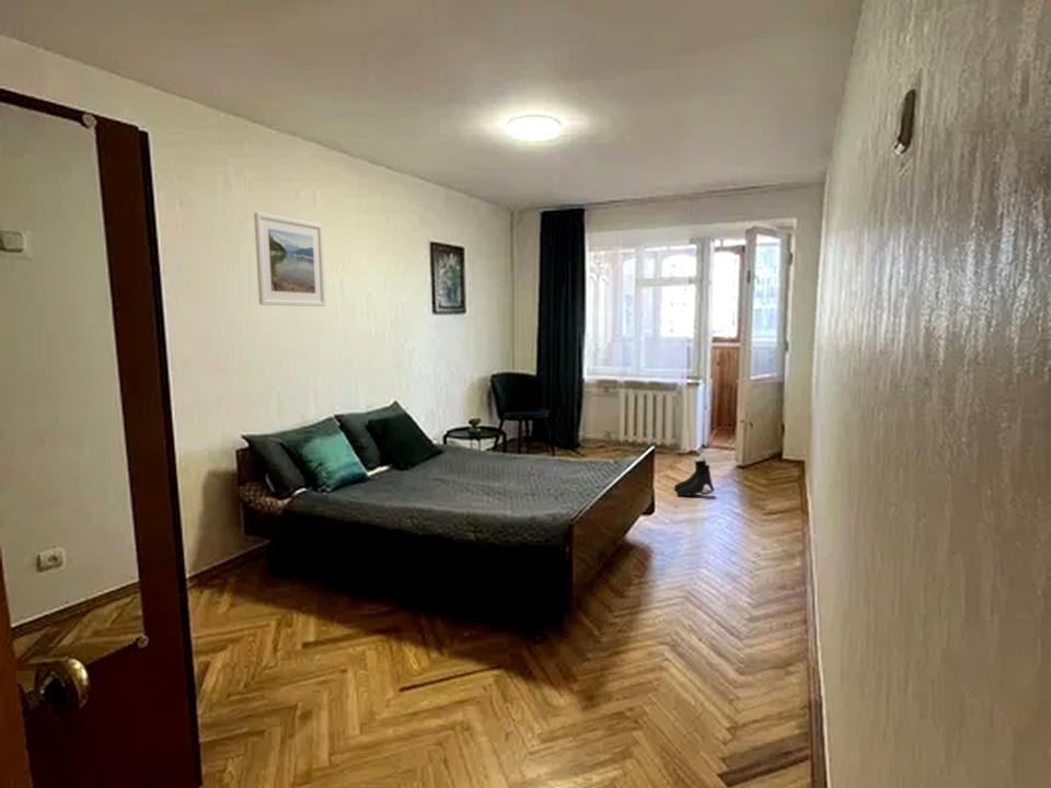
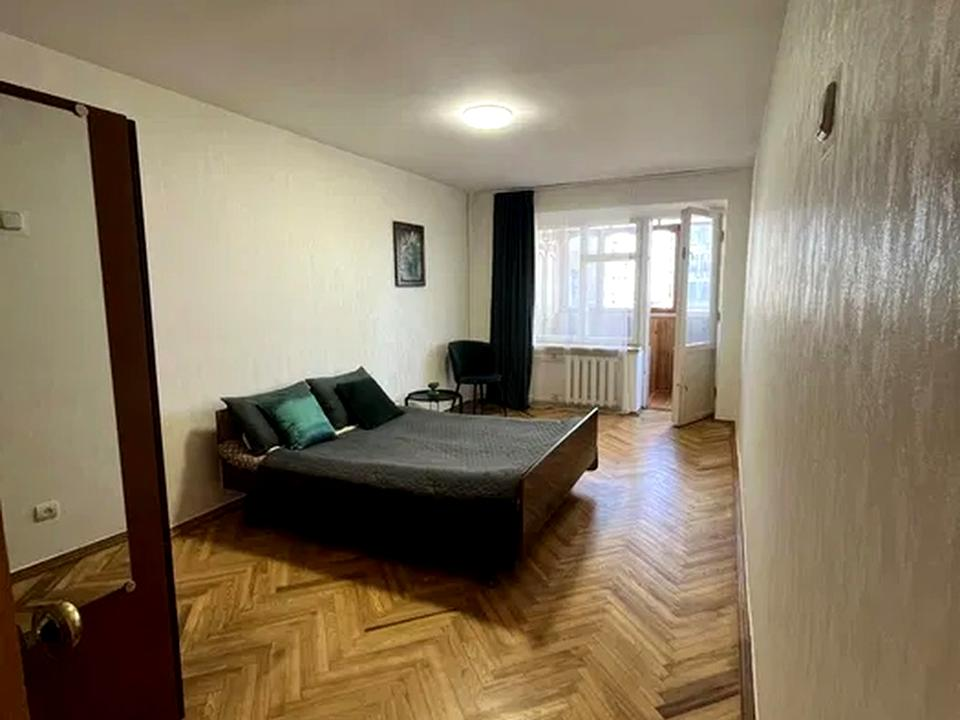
- boots [672,460,716,497]
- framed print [253,211,326,308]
